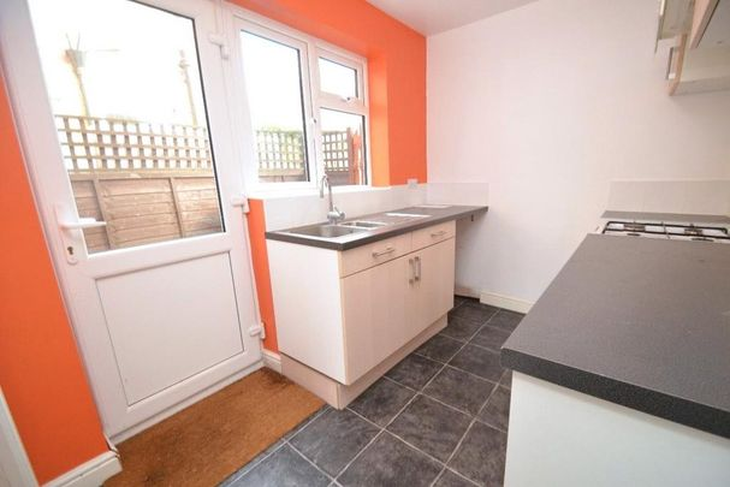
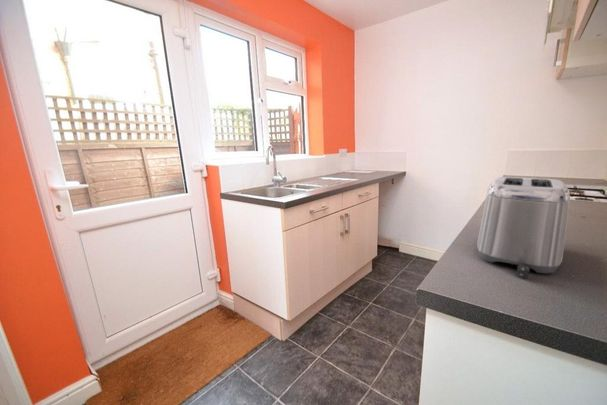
+ toaster [476,176,571,279]
